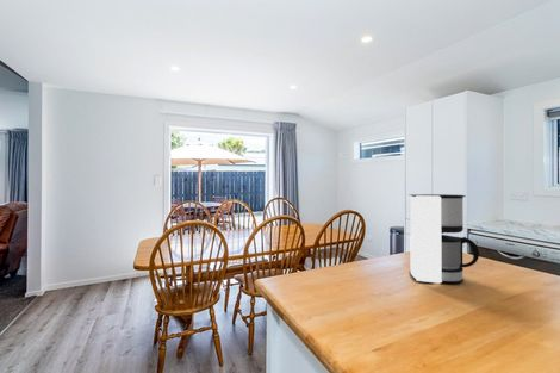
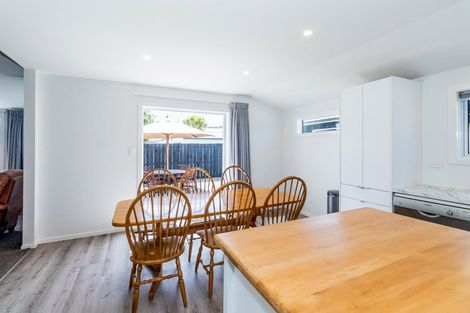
- coffee maker [407,193,480,285]
